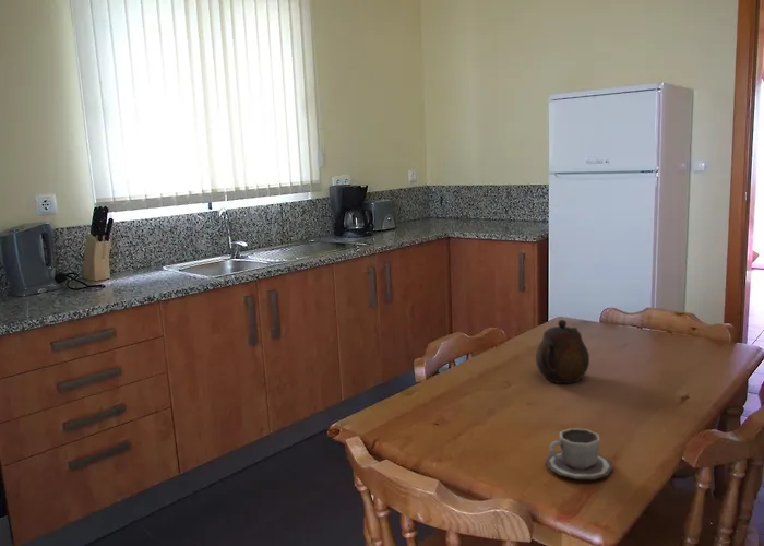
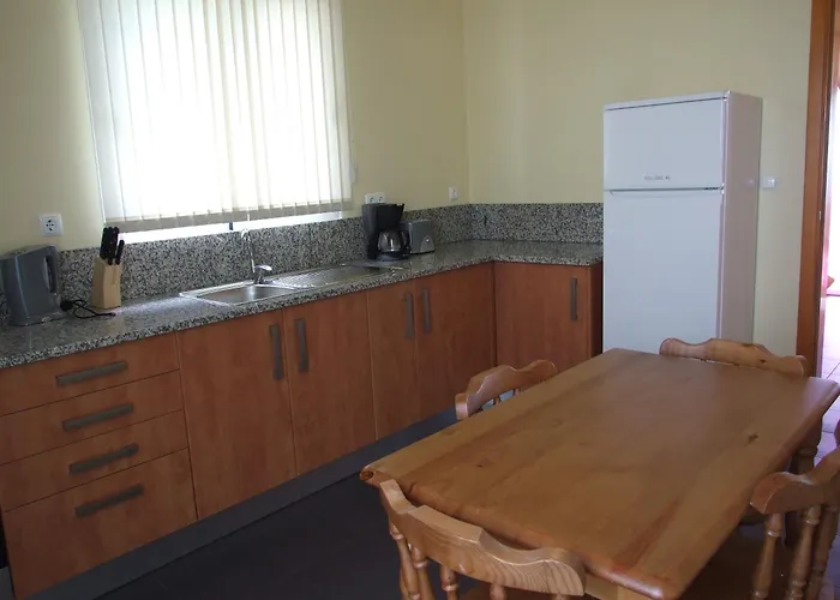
- cup [545,427,616,480]
- teapot [535,319,590,384]
